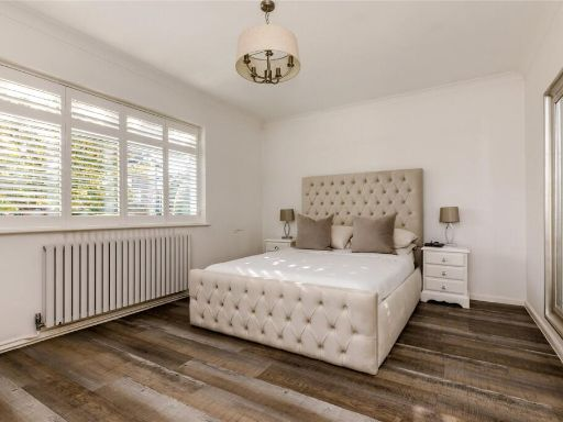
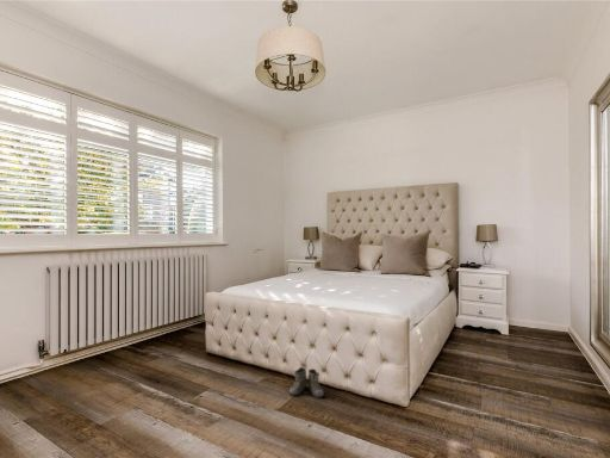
+ boots [288,366,326,400]
